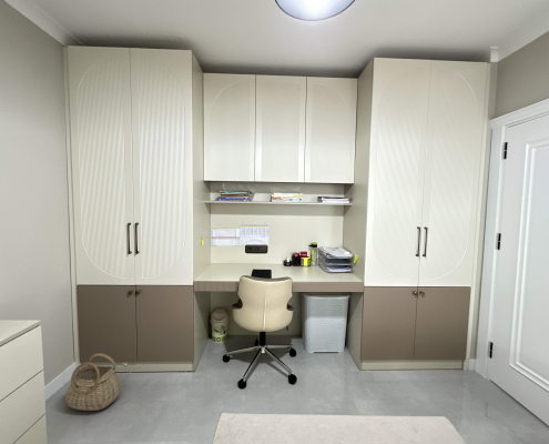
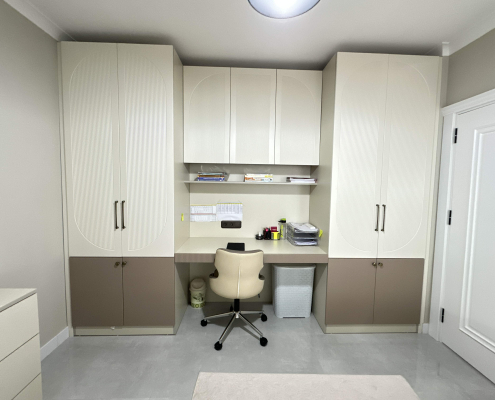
- basket [64,352,123,412]
